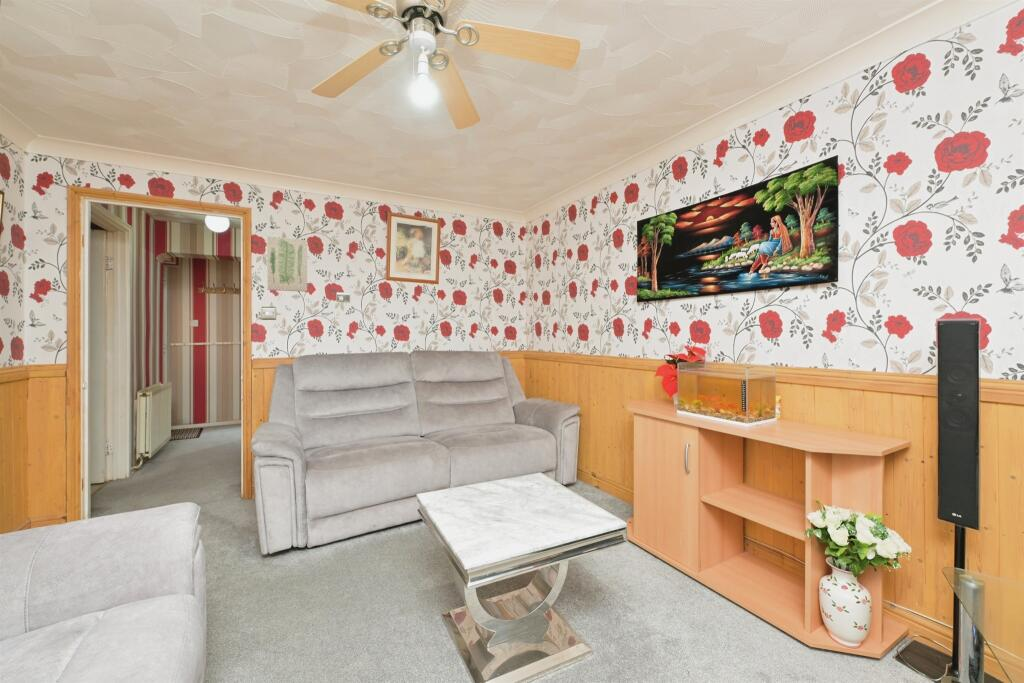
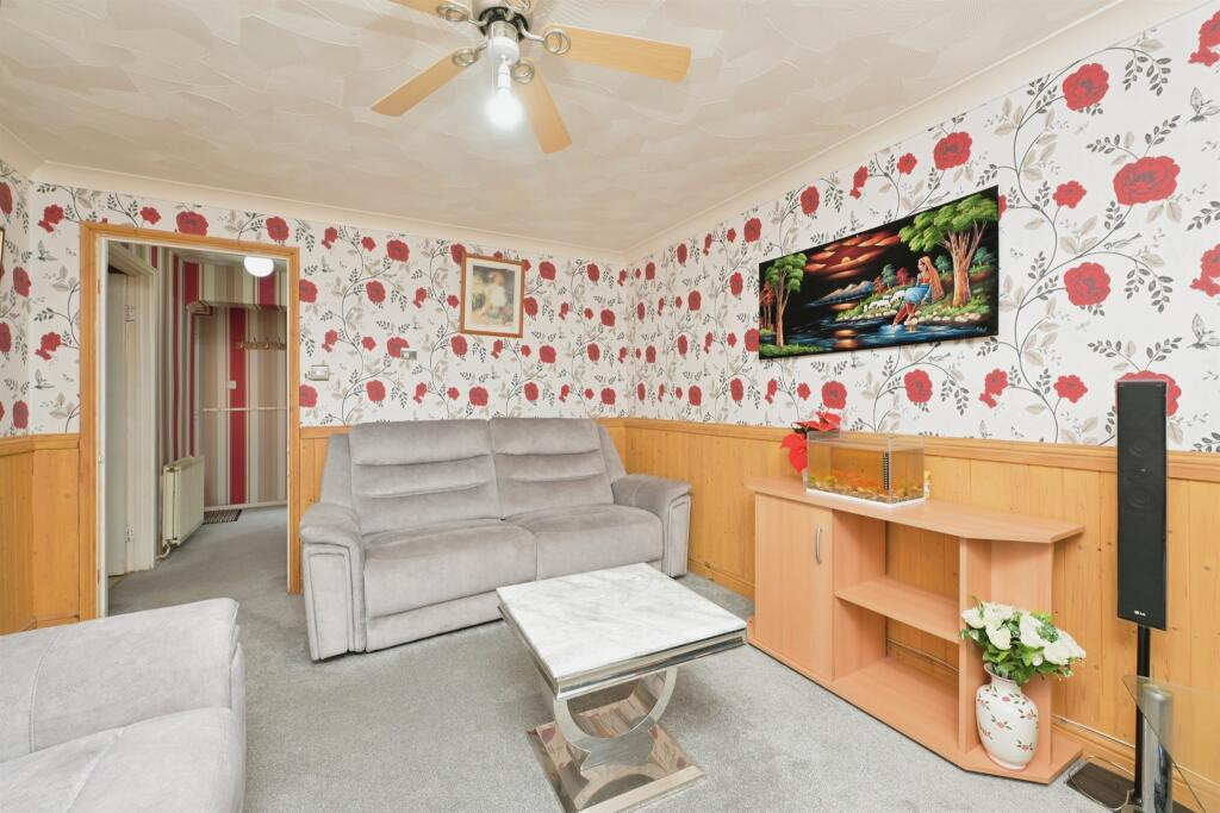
- wall art [266,235,308,293]
